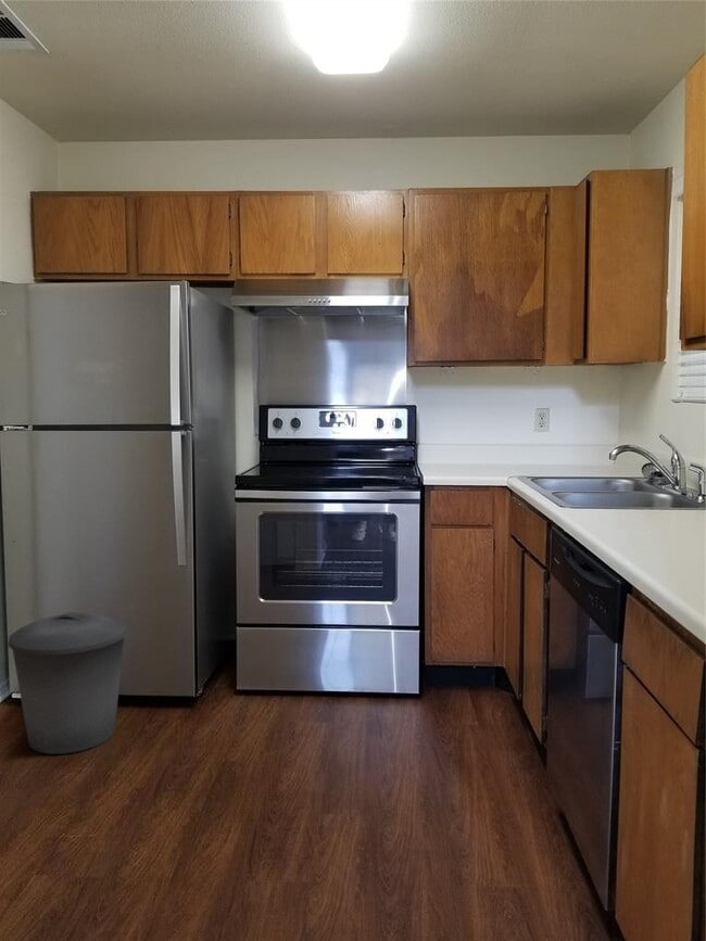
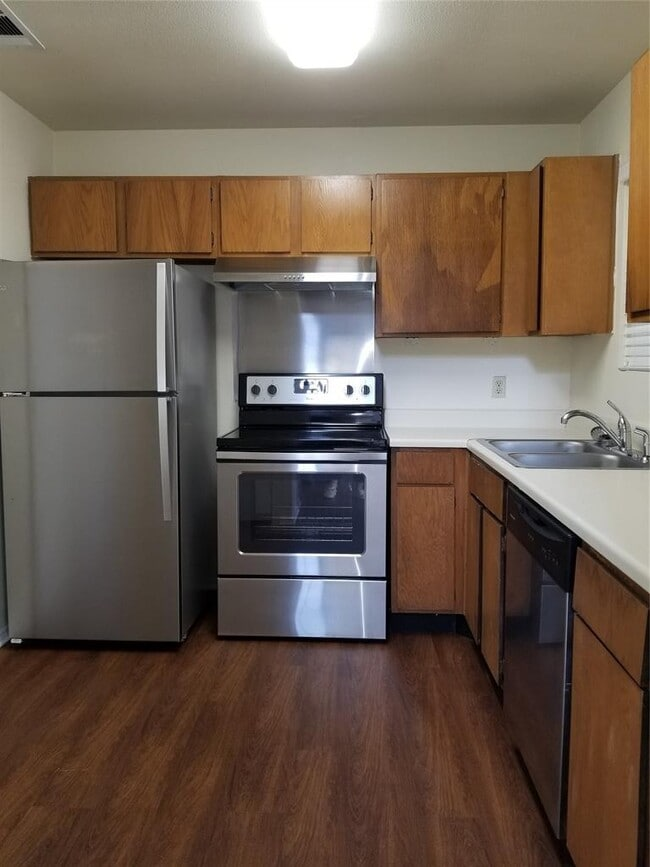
- trash can [7,611,128,755]
